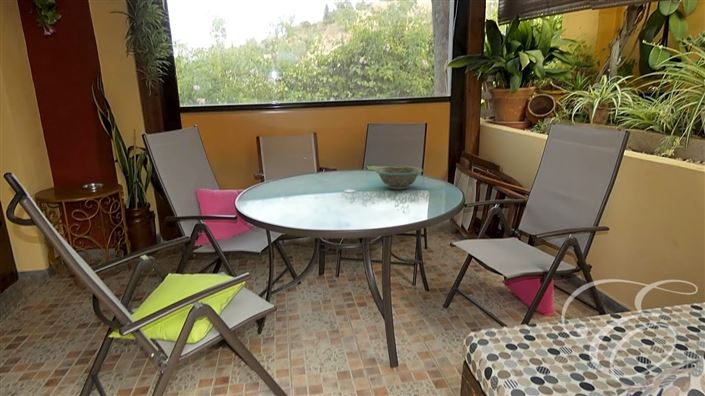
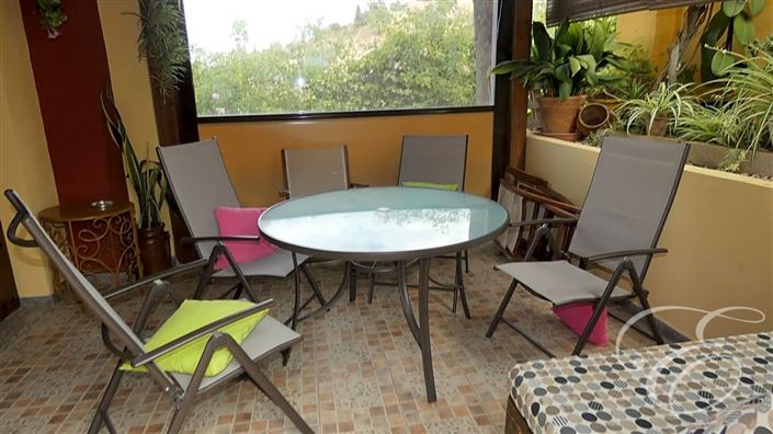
- decorative bowl [374,165,424,190]
